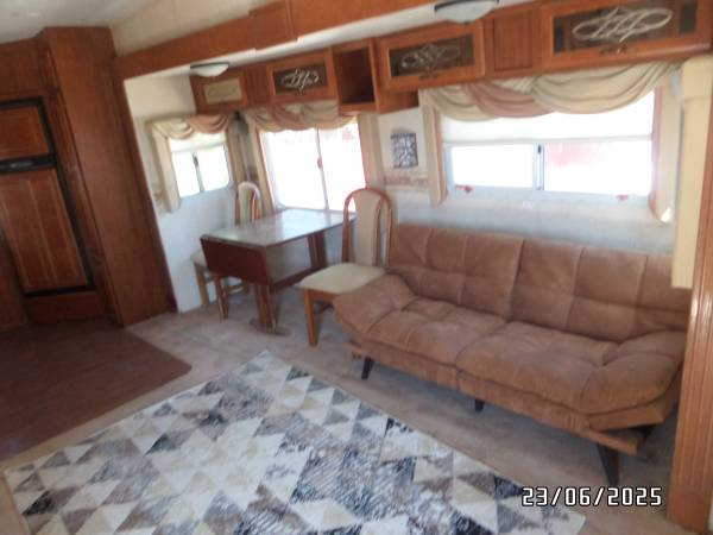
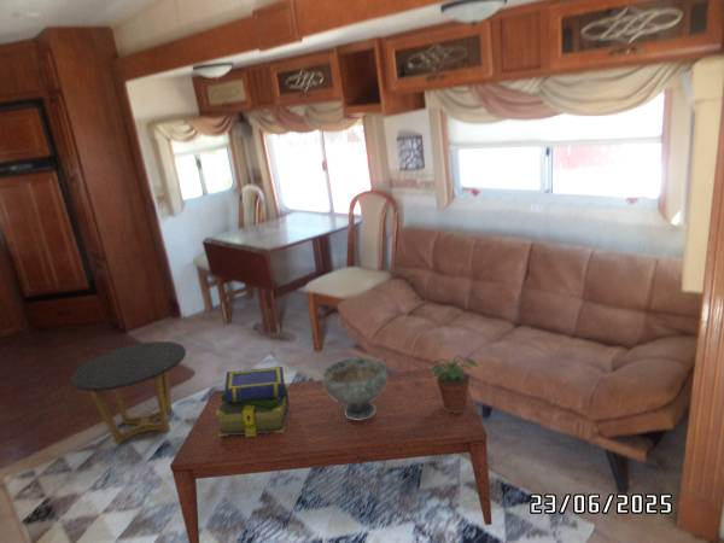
+ side table [69,340,187,445]
+ stack of books [216,366,290,437]
+ potted plant [431,354,479,413]
+ coffee table [169,364,494,543]
+ decorative bowl [322,356,387,420]
